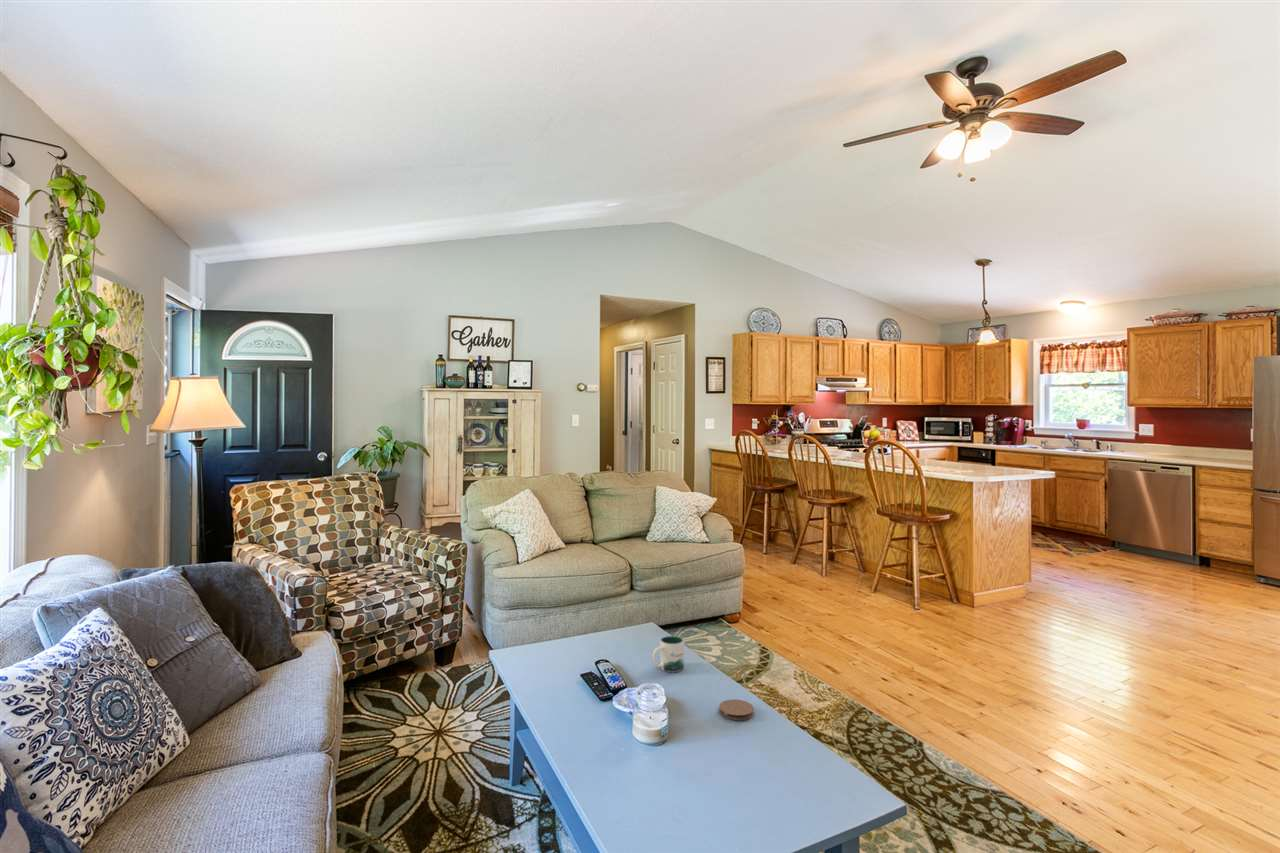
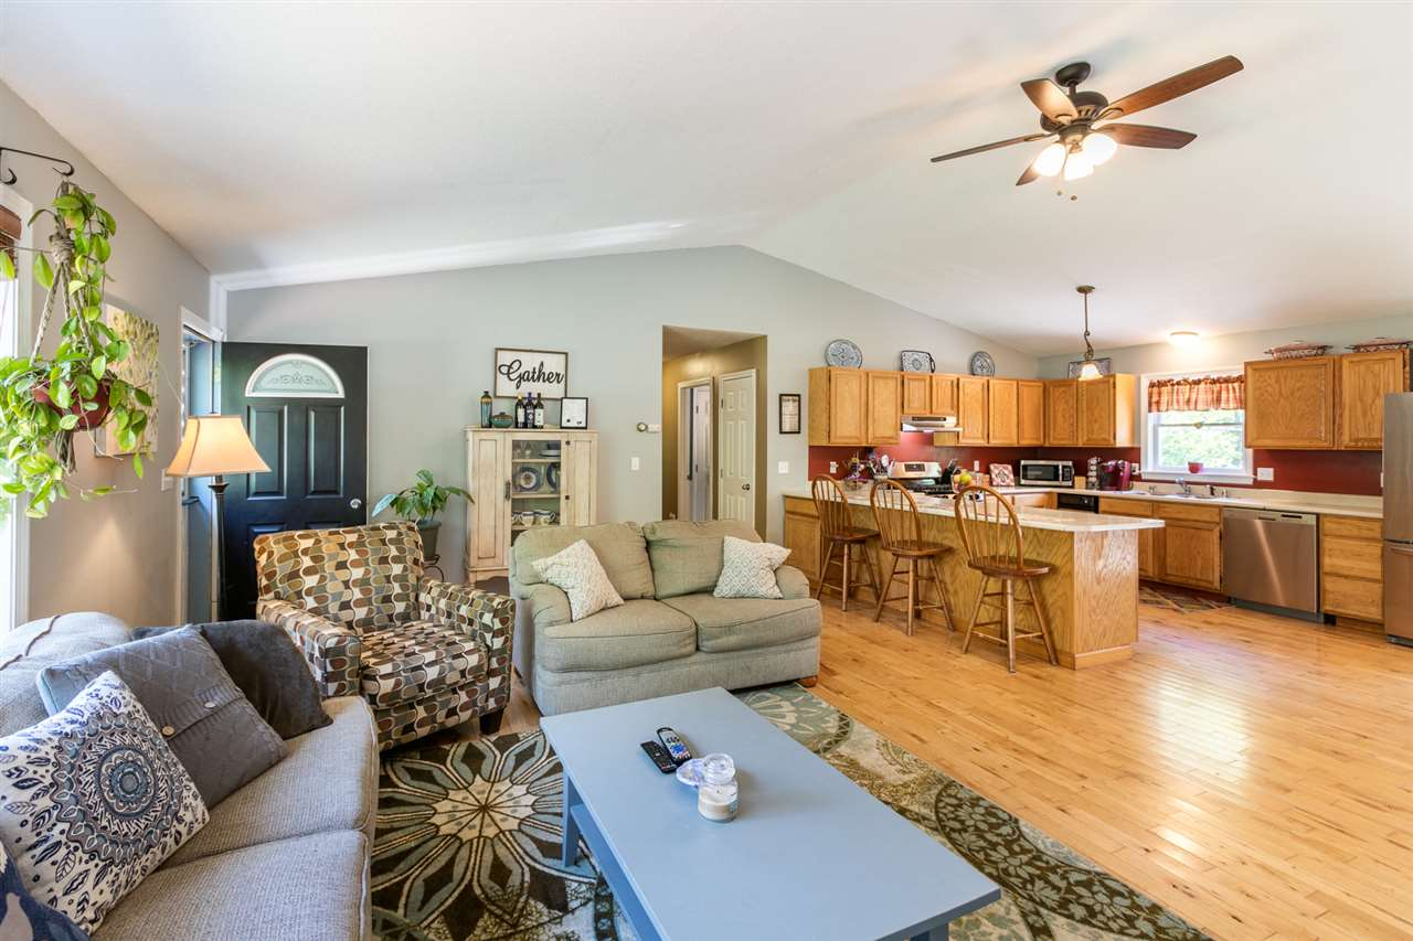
- mug [652,635,685,673]
- coaster [718,698,755,721]
